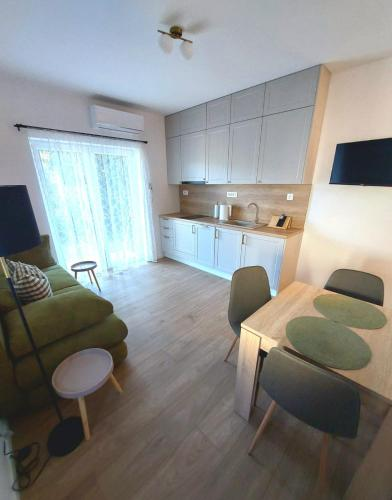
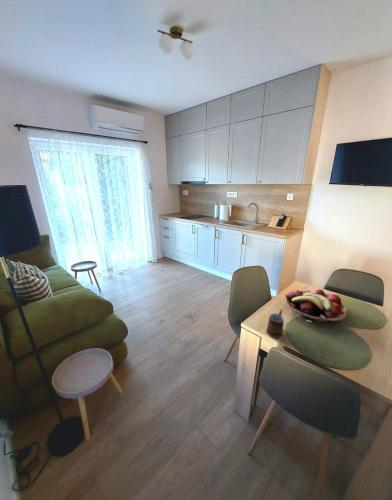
+ mug [265,309,285,339]
+ fruit basket [284,289,348,323]
